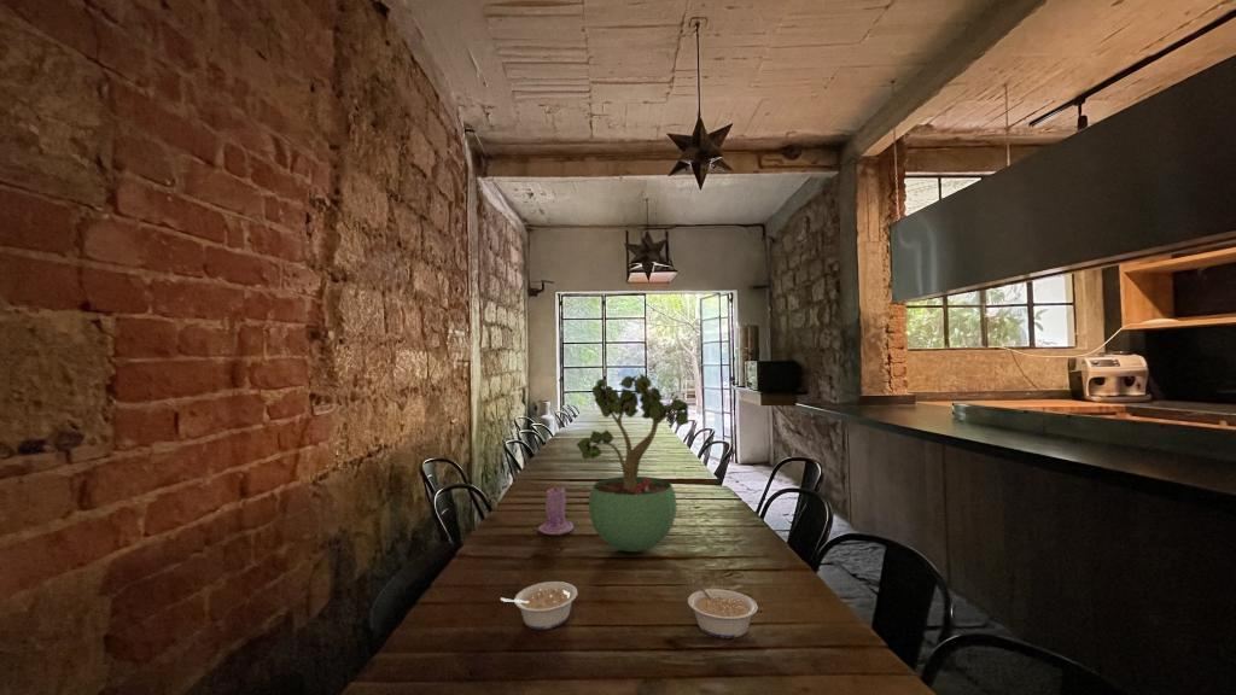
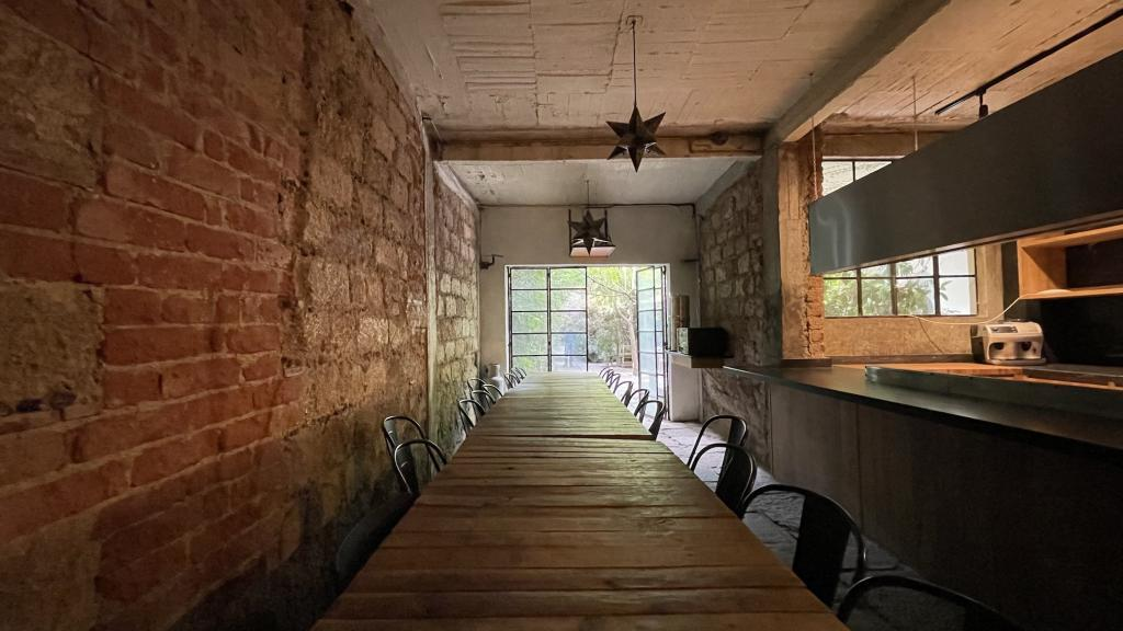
- candle [537,483,575,536]
- legume [687,579,759,639]
- potted plant [576,373,689,553]
- legume [500,580,578,631]
